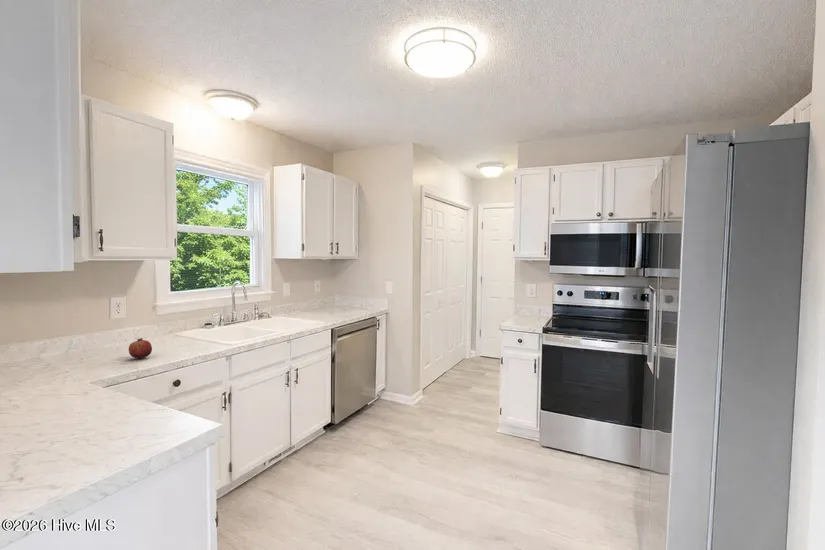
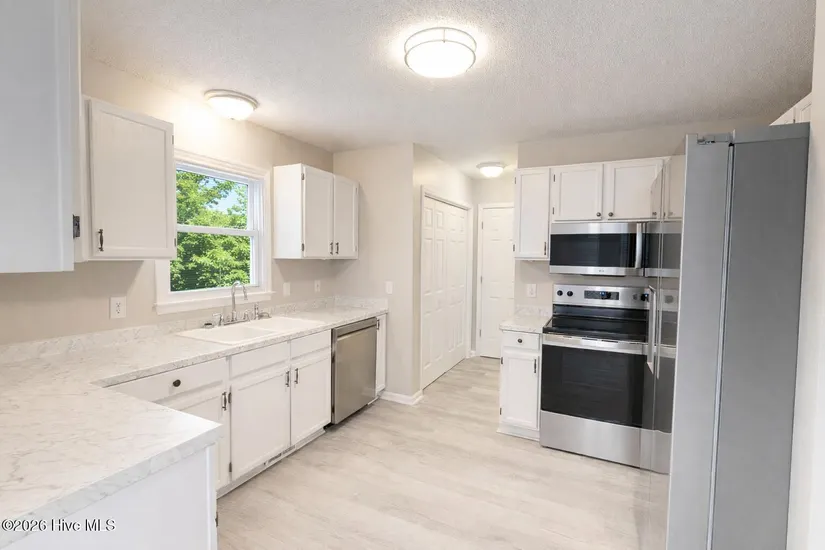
- fruit [128,337,153,359]
